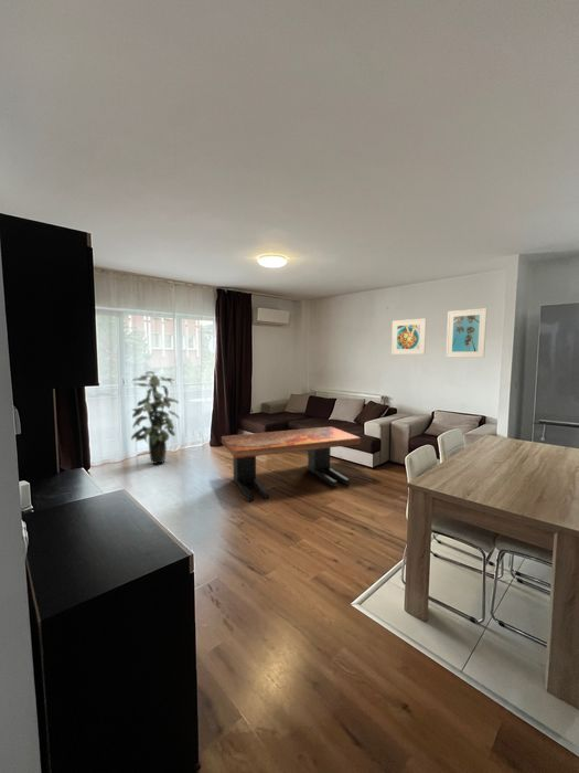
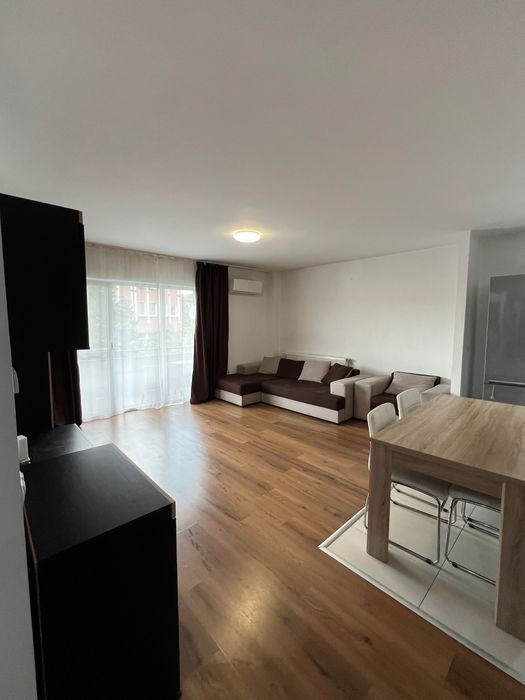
- indoor plant [130,370,181,465]
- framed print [390,317,428,356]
- coffee table [221,425,362,502]
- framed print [444,307,489,359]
